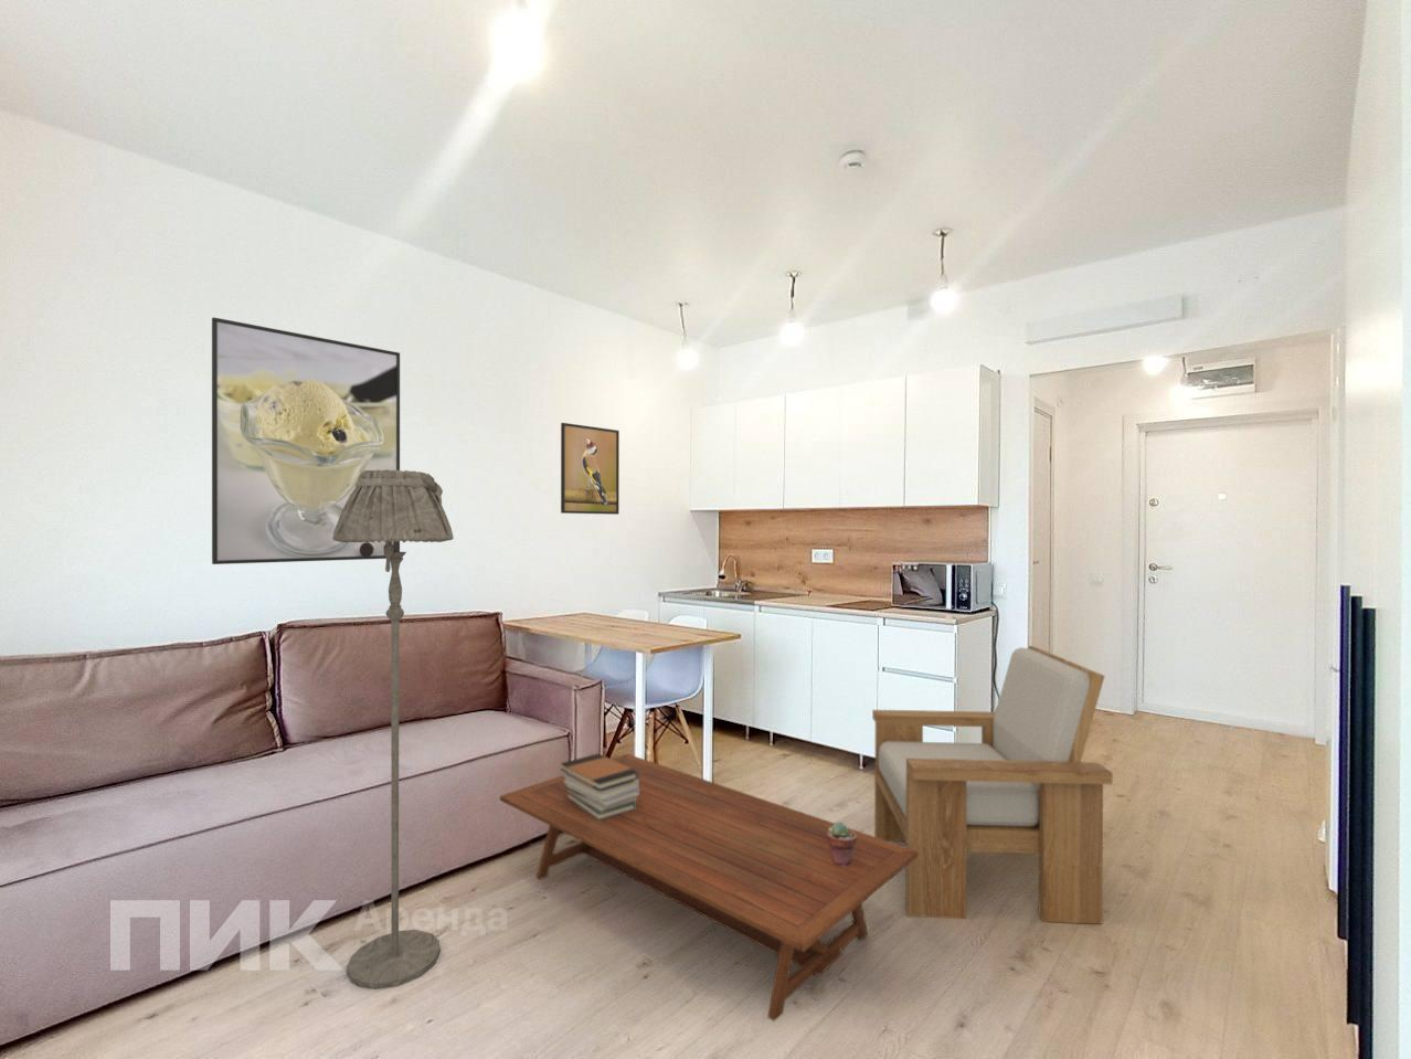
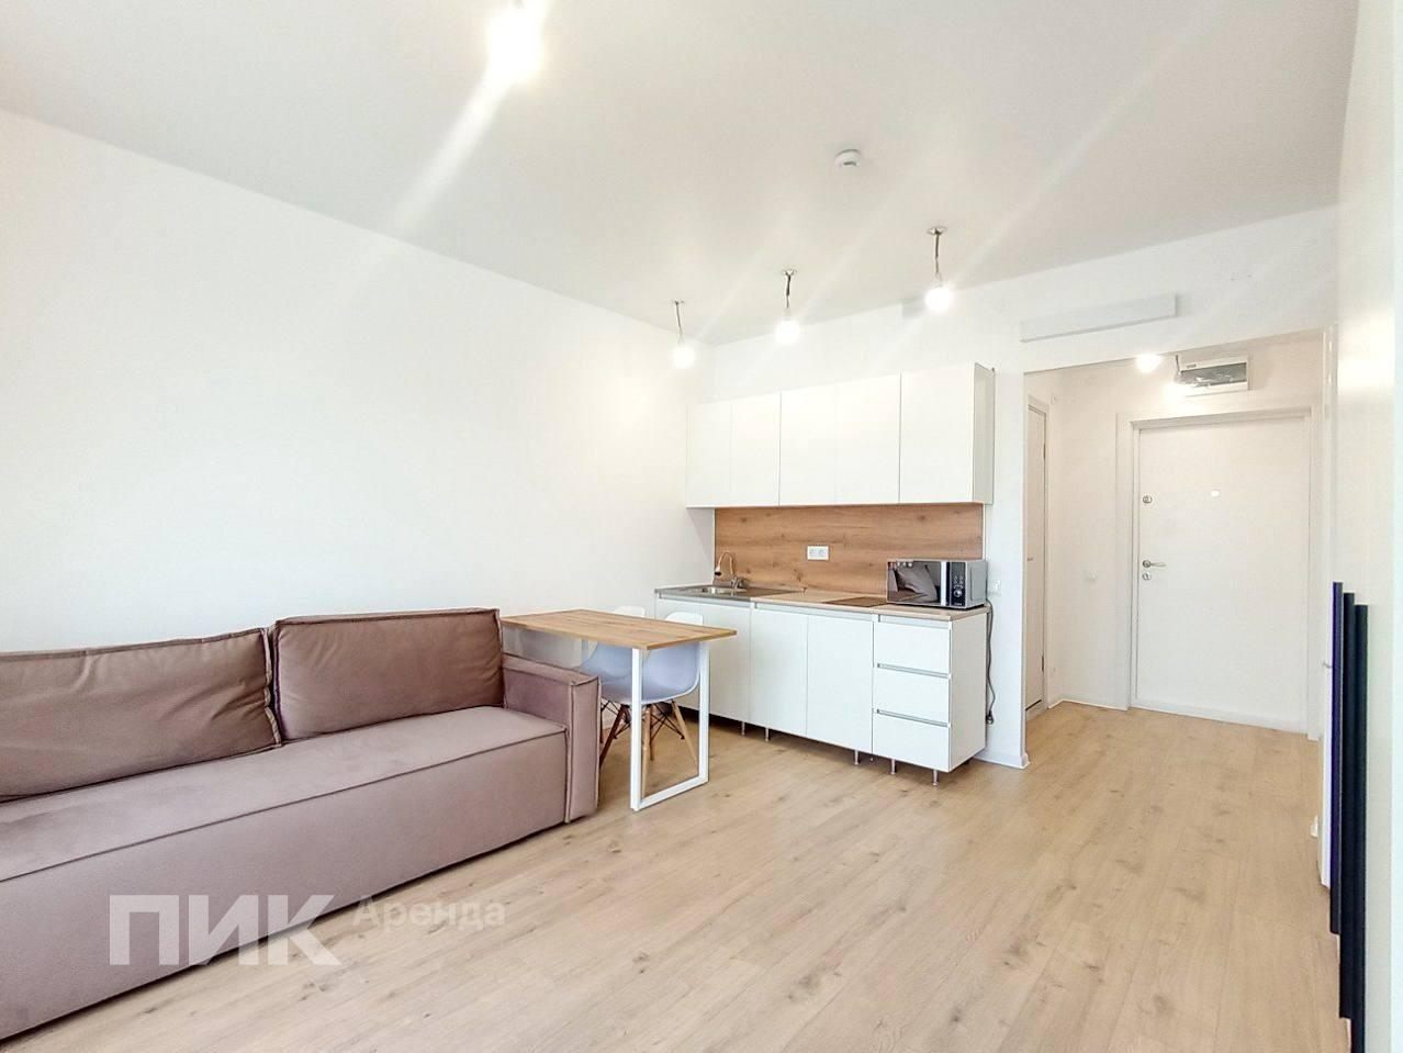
- book stack [559,752,639,821]
- floor lamp [332,469,455,990]
- potted succulent [827,822,857,867]
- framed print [211,316,400,565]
- coffee table [499,753,917,1021]
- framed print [559,422,620,516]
- armchair [871,645,1114,926]
